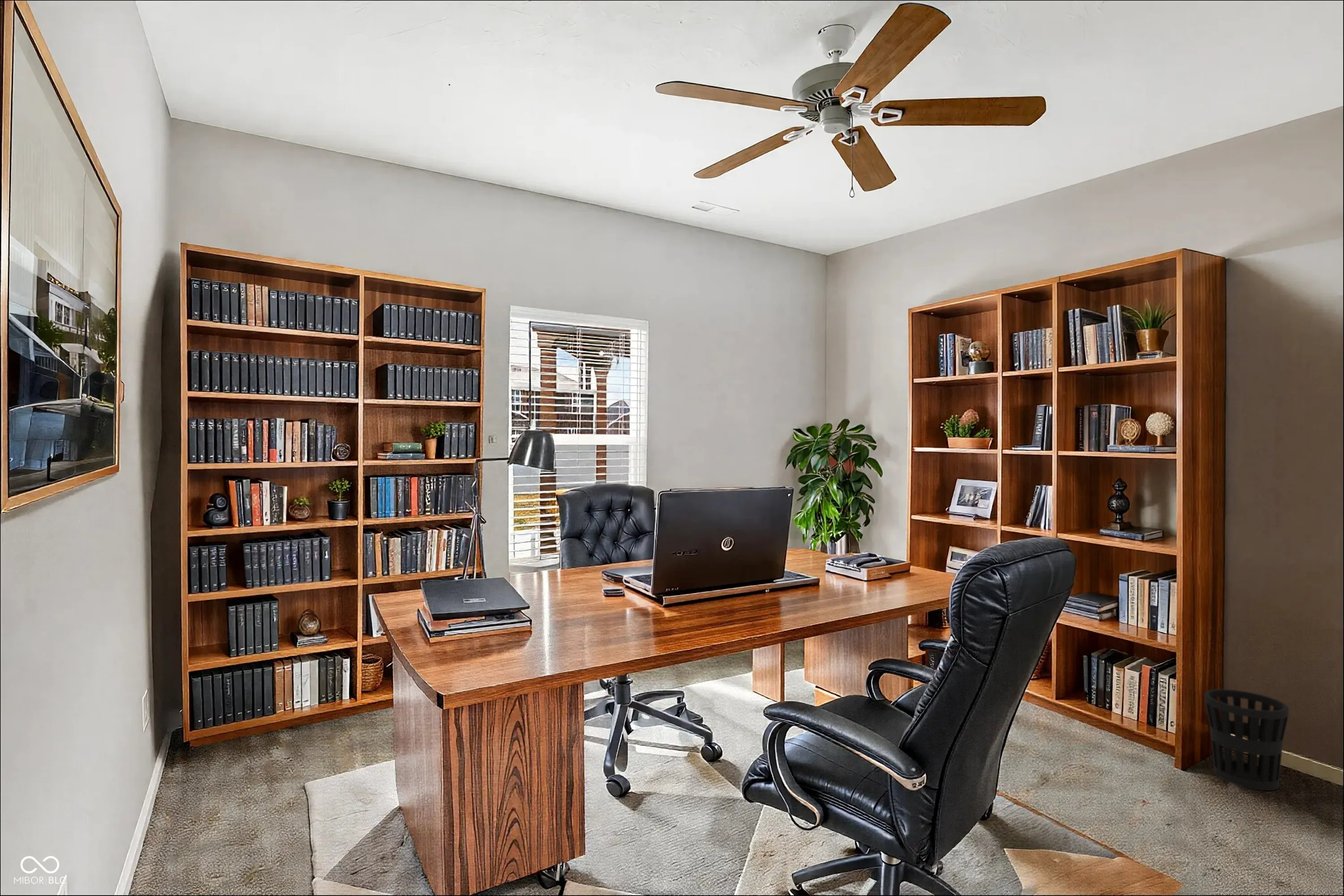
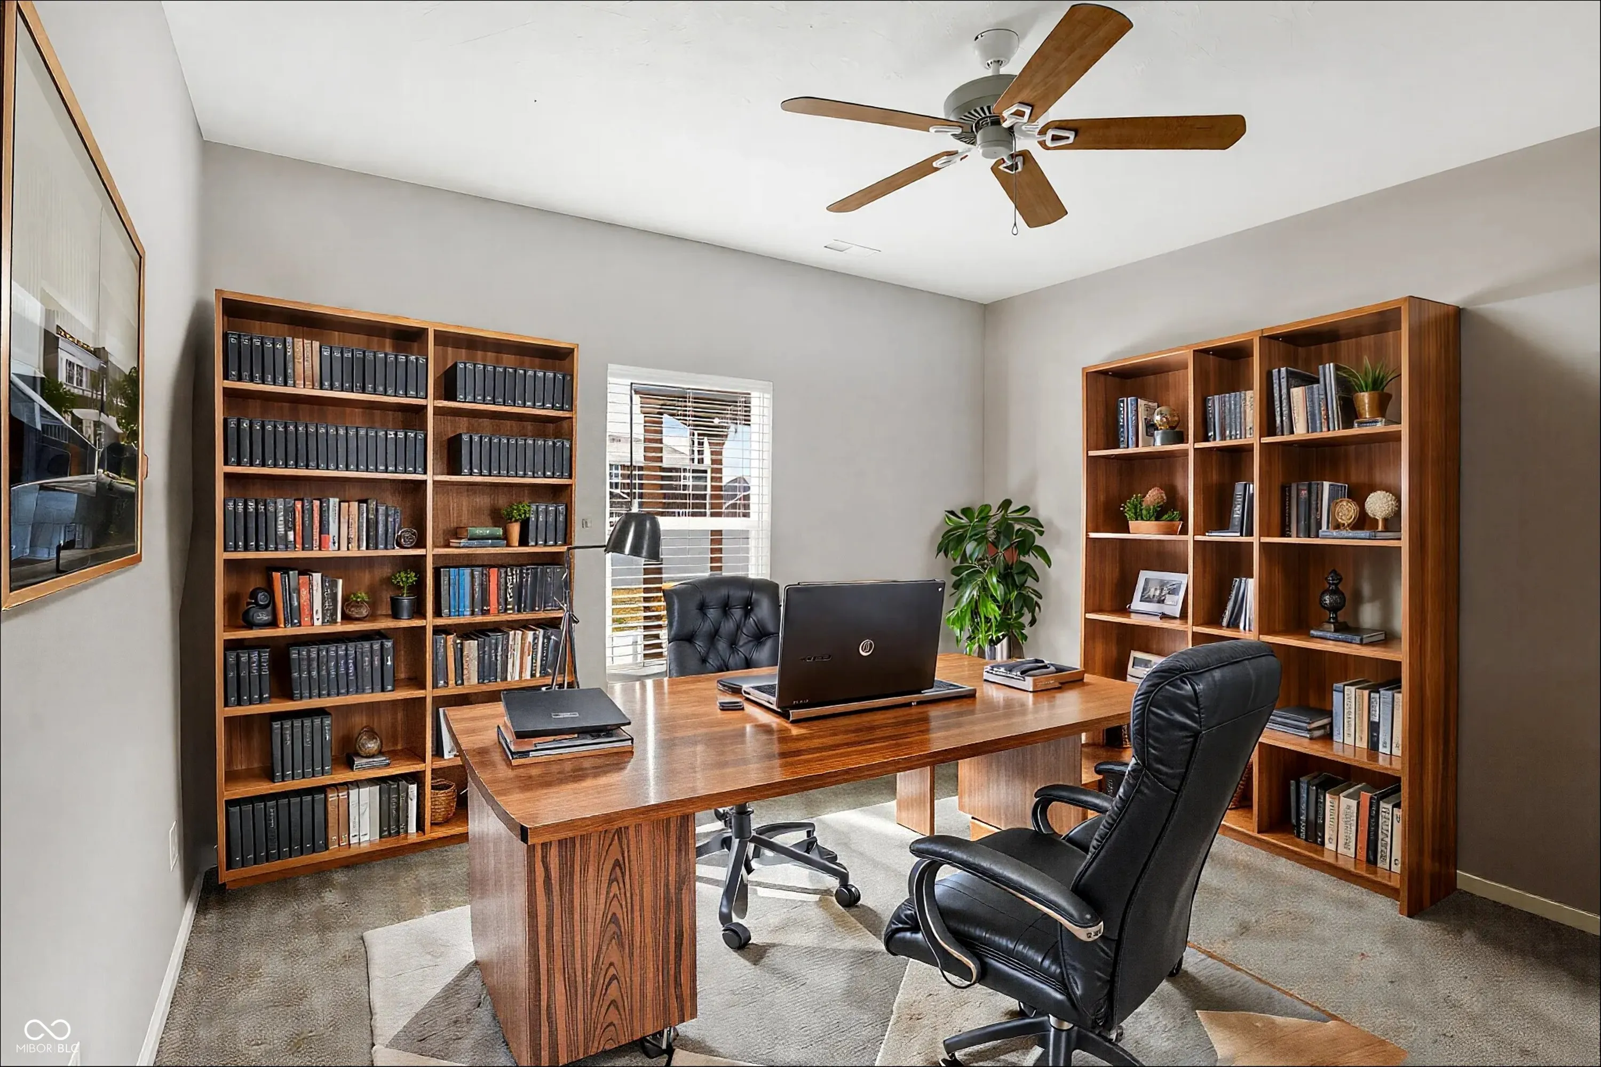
- wastebasket [1204,689,1289,791]
